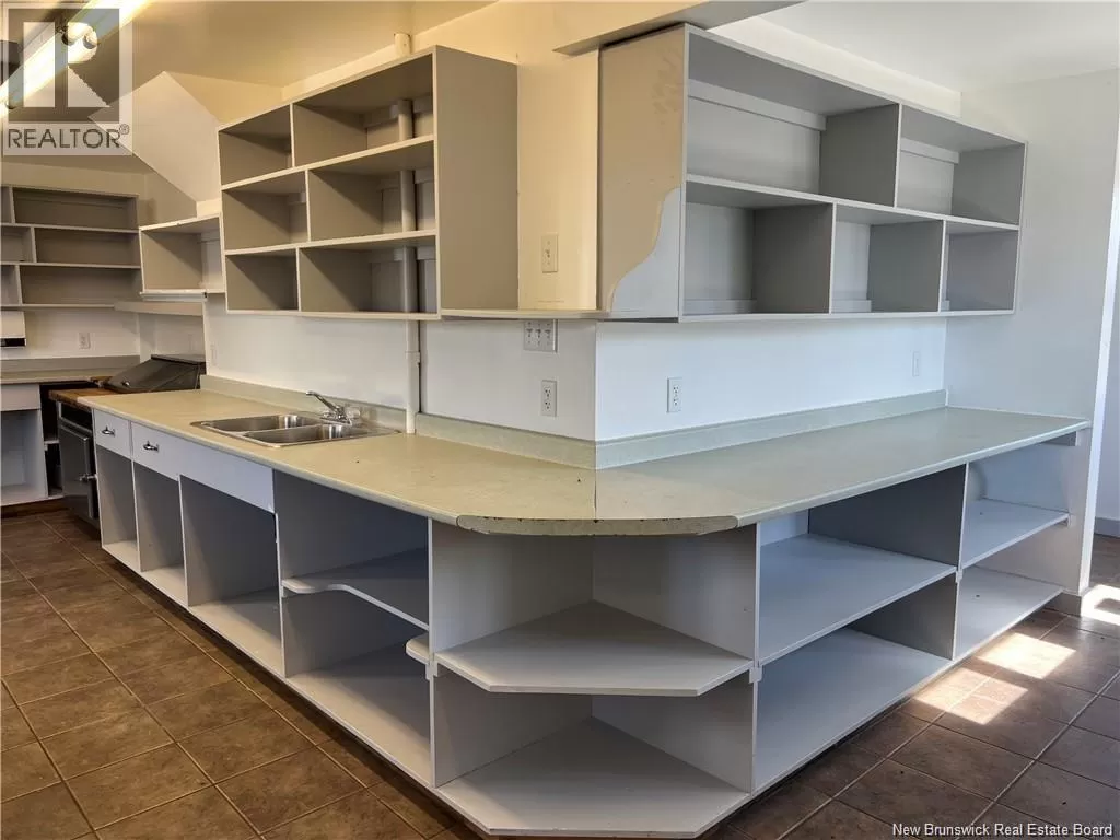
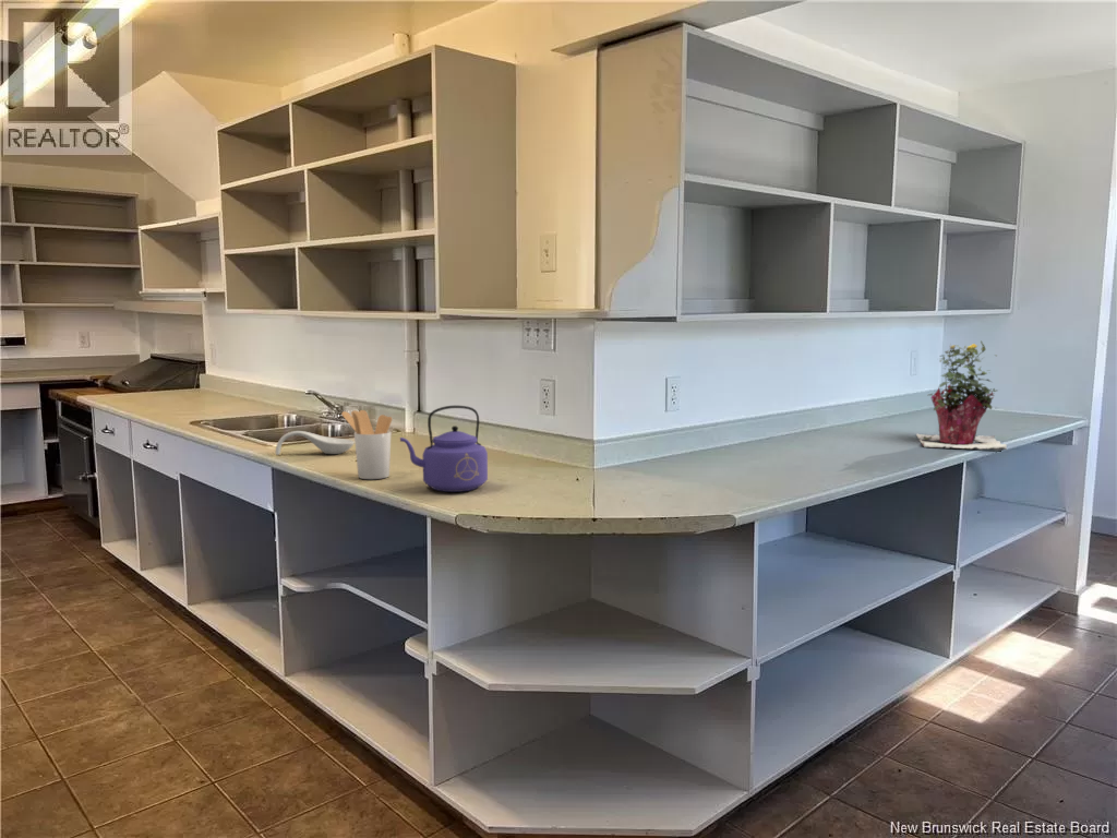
+ utensil holder [340,409,393,480]
+ spoon rest [275,430,356,456]
+ potted plant [915,339,1008,451]
+ kettle [399,405,489,493]
